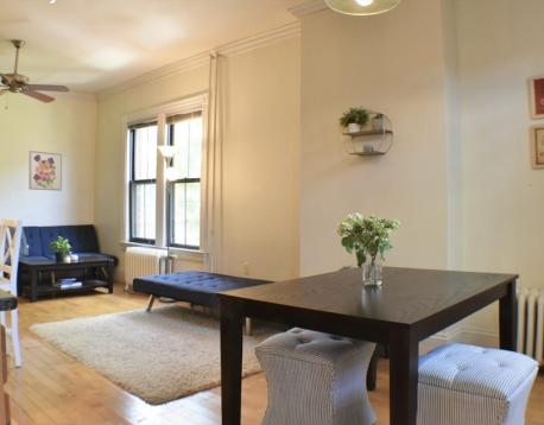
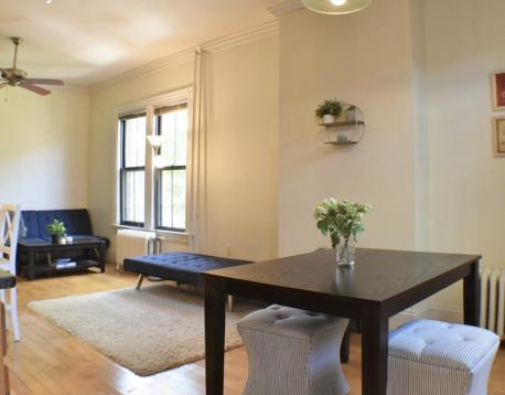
- wall art [27,150,63,192]
